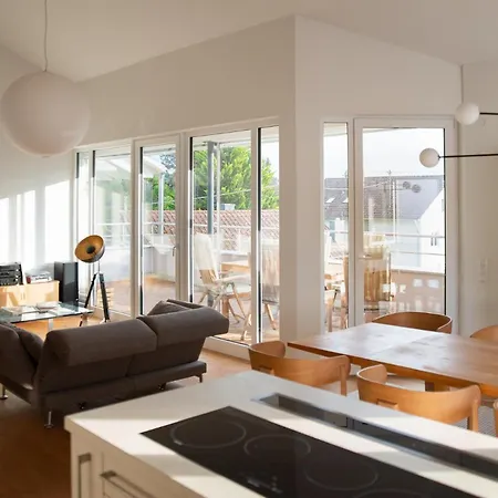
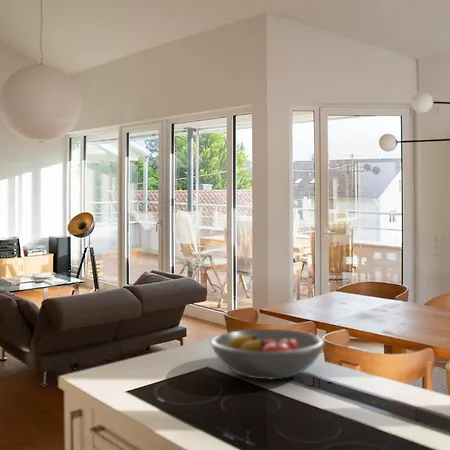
+ fruit bowl [209,328,326,381]
